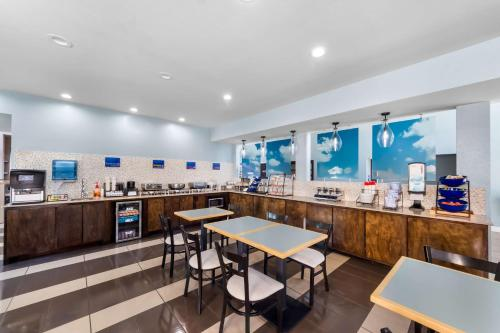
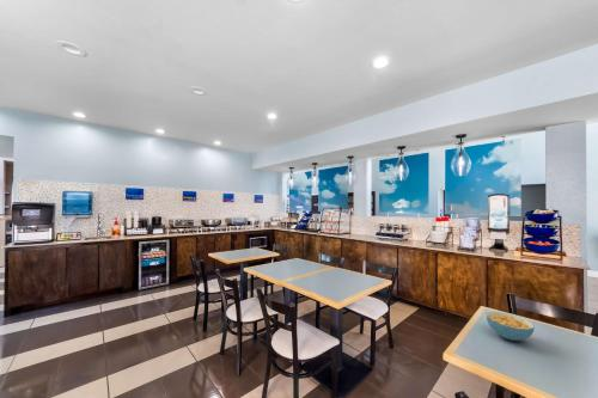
+ cereal bowl [486,310,536,342]
